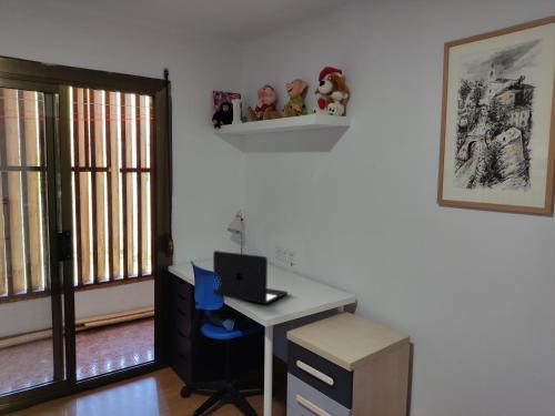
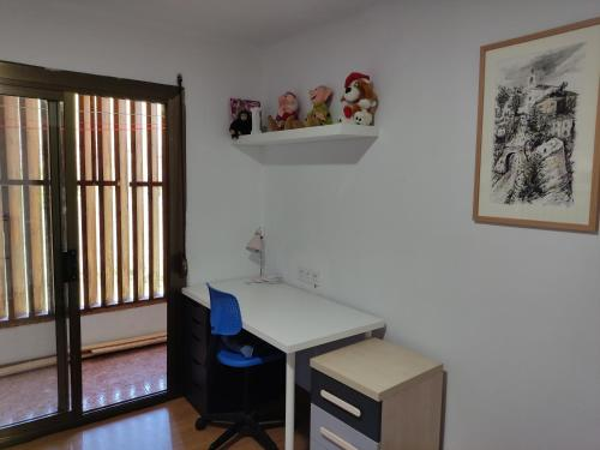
- laptop [212,250,289,305]
